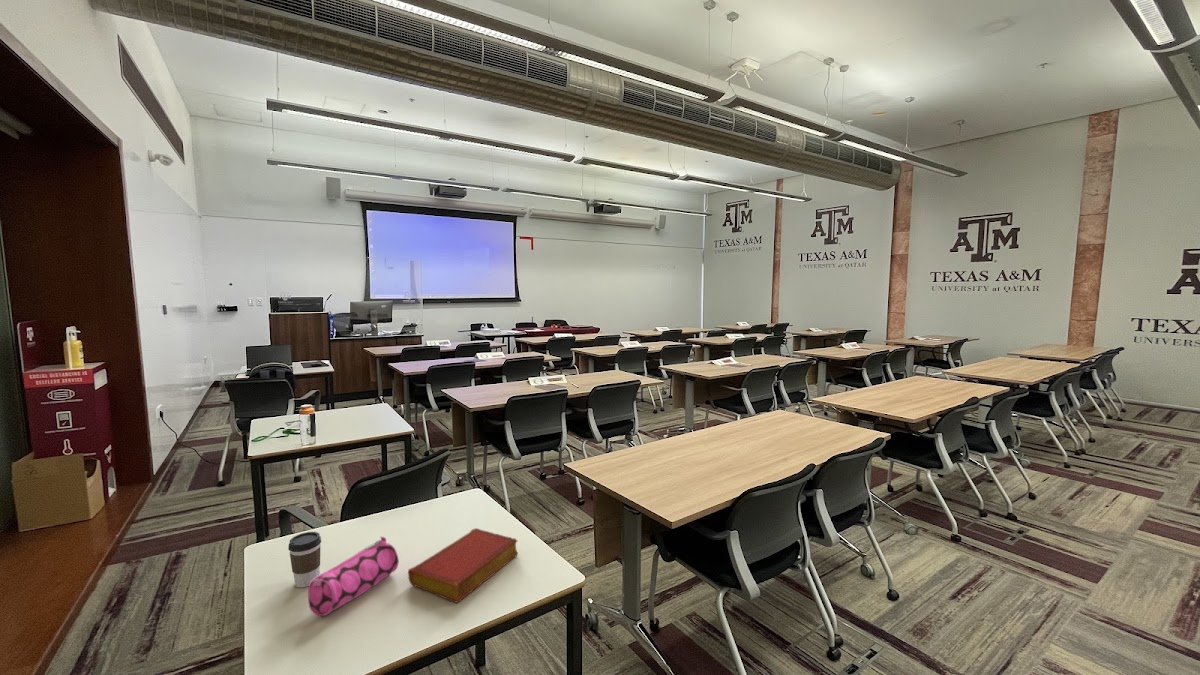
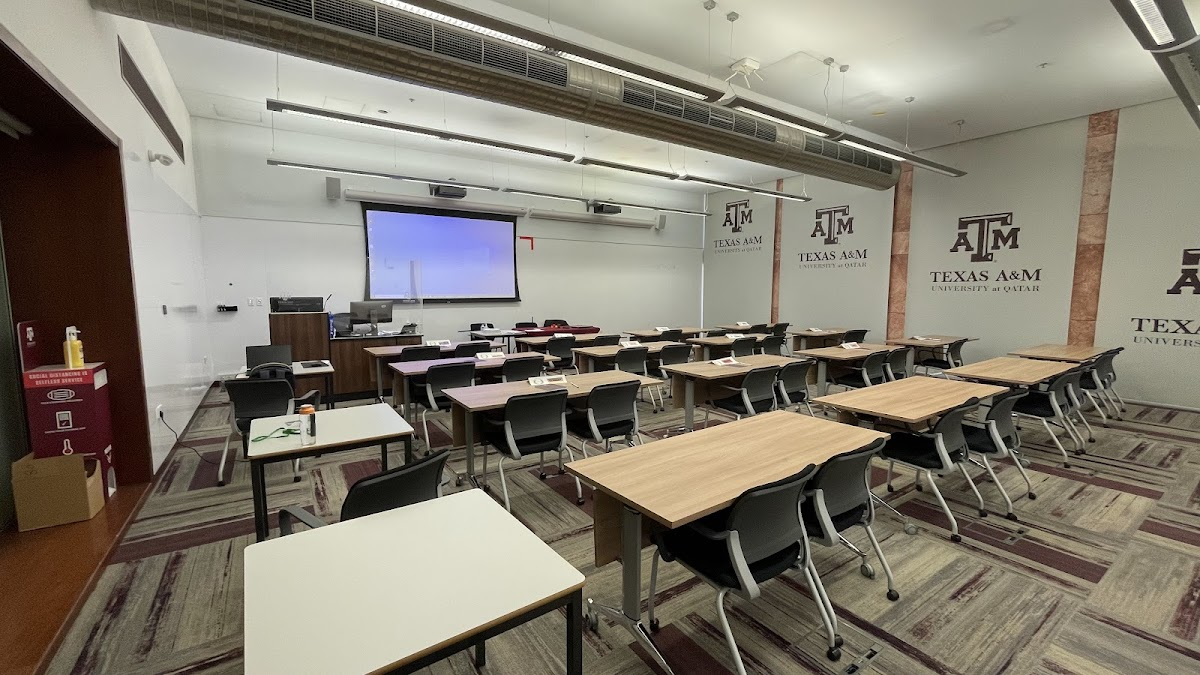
- pencil case [307,536,400,617]
- book [407,527,519,604]
- coffee cup [288,531,322,588]
